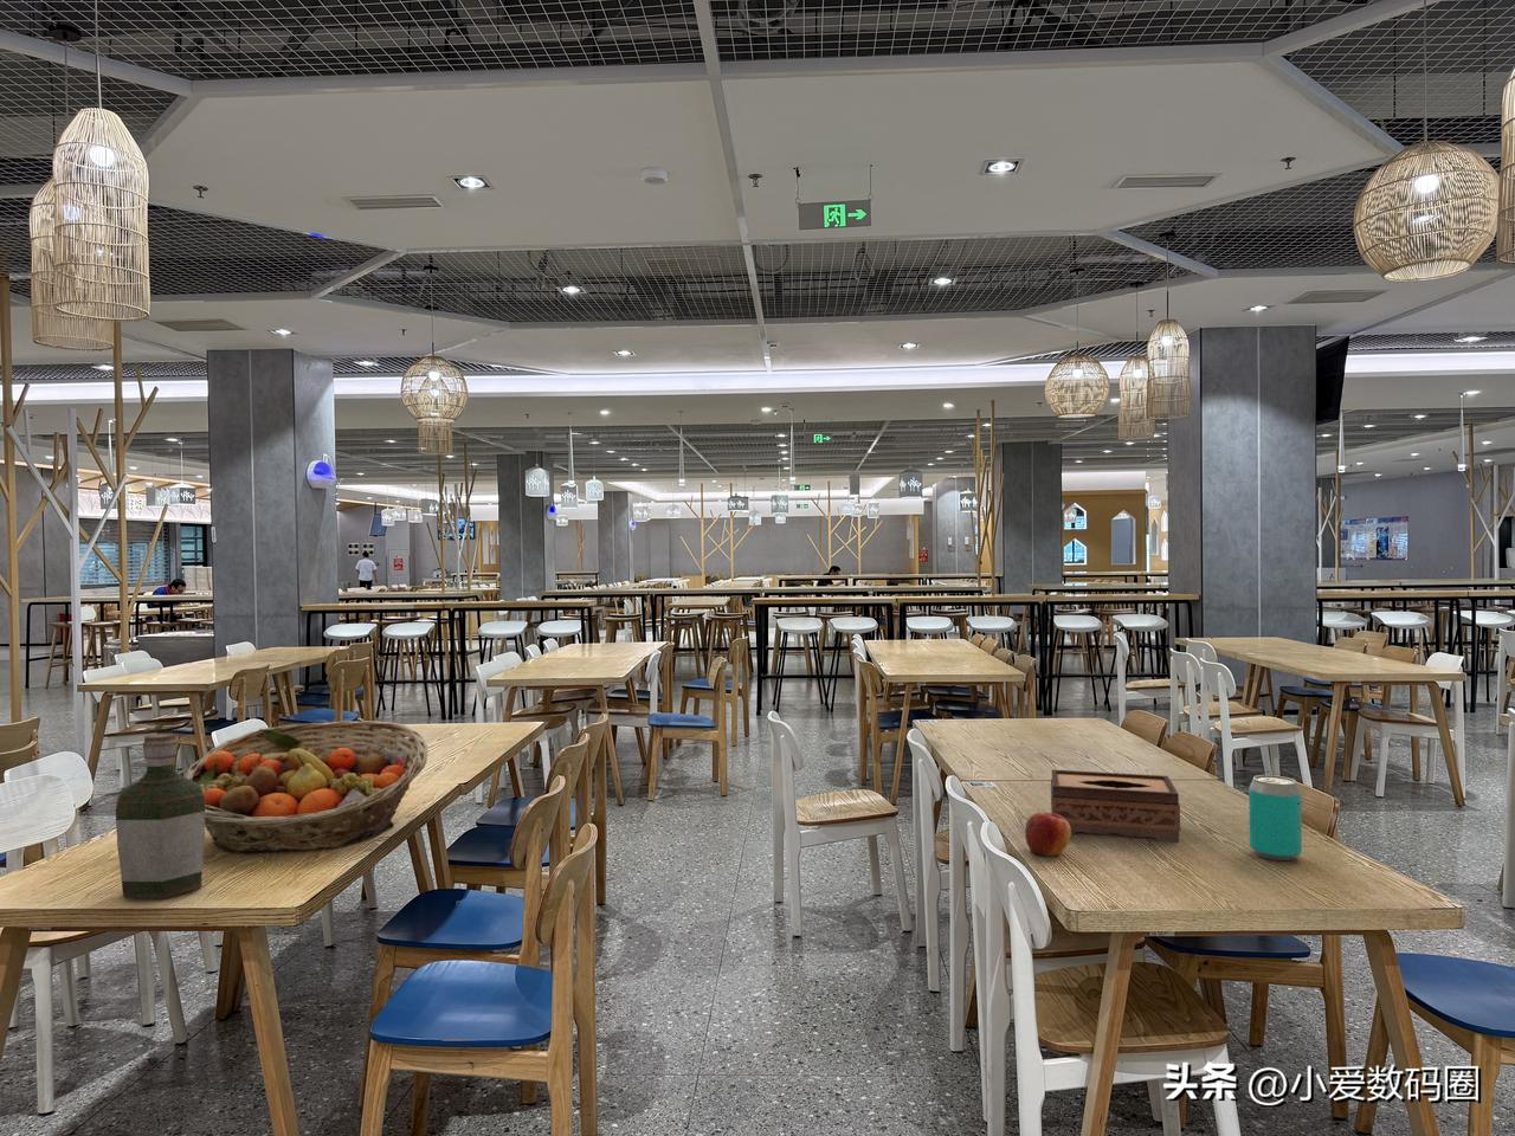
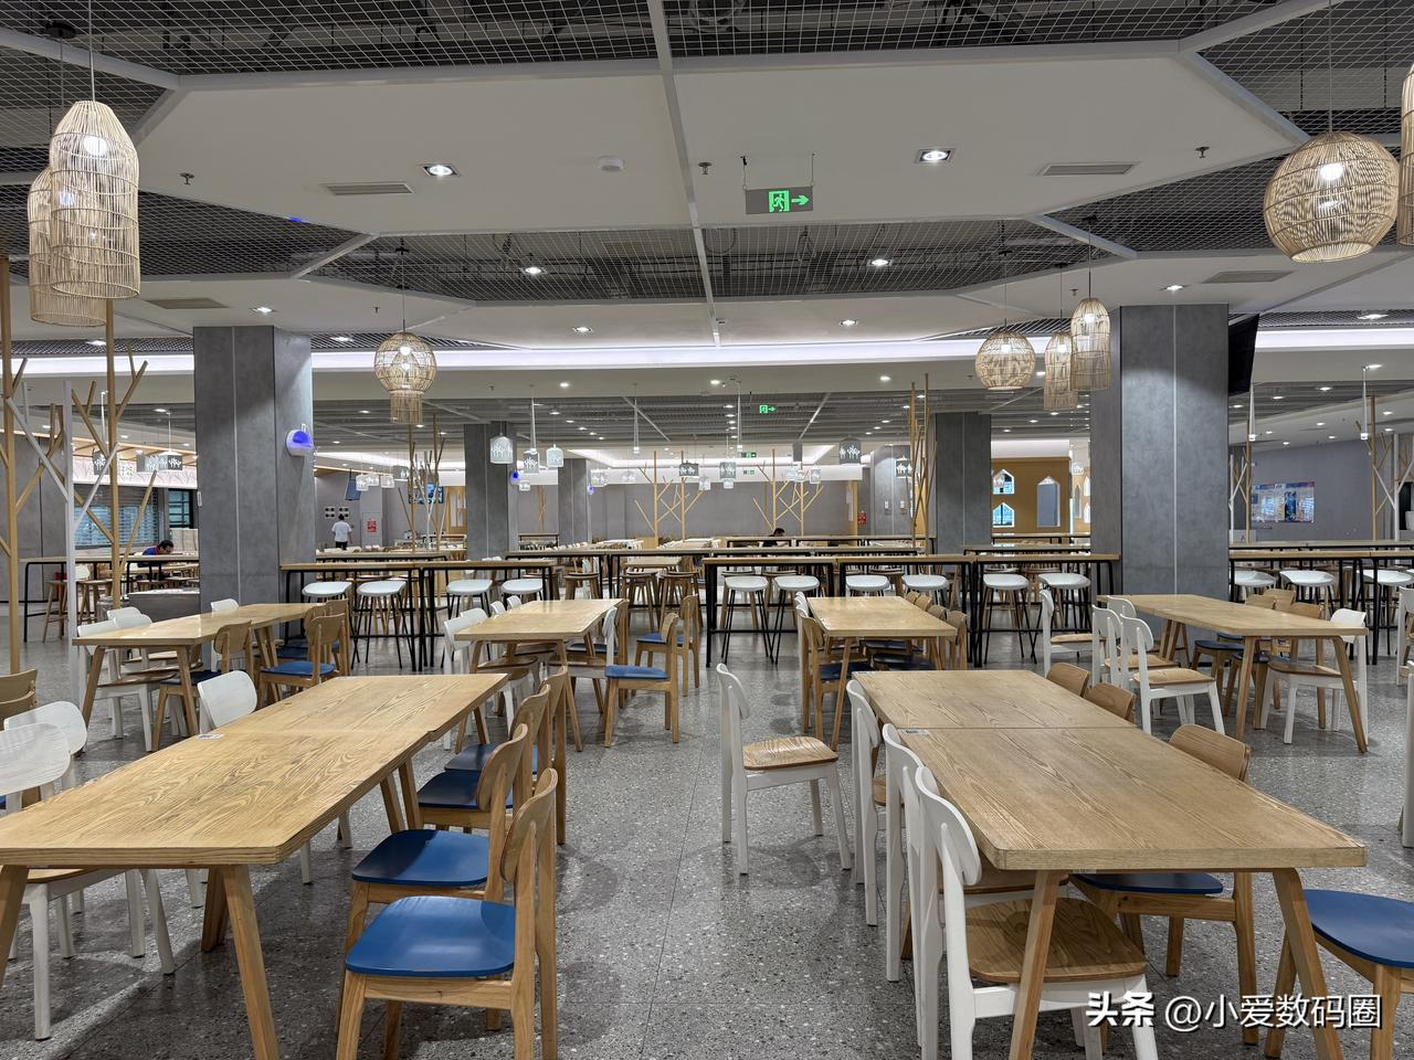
- bottle [115,733,206,900]
- tissue box [1050,768,1181,842]
- apple [1024,811,1072,858]
- beverage can [1248,774,1303,862]
- fruit basket [184,720,428,854]
